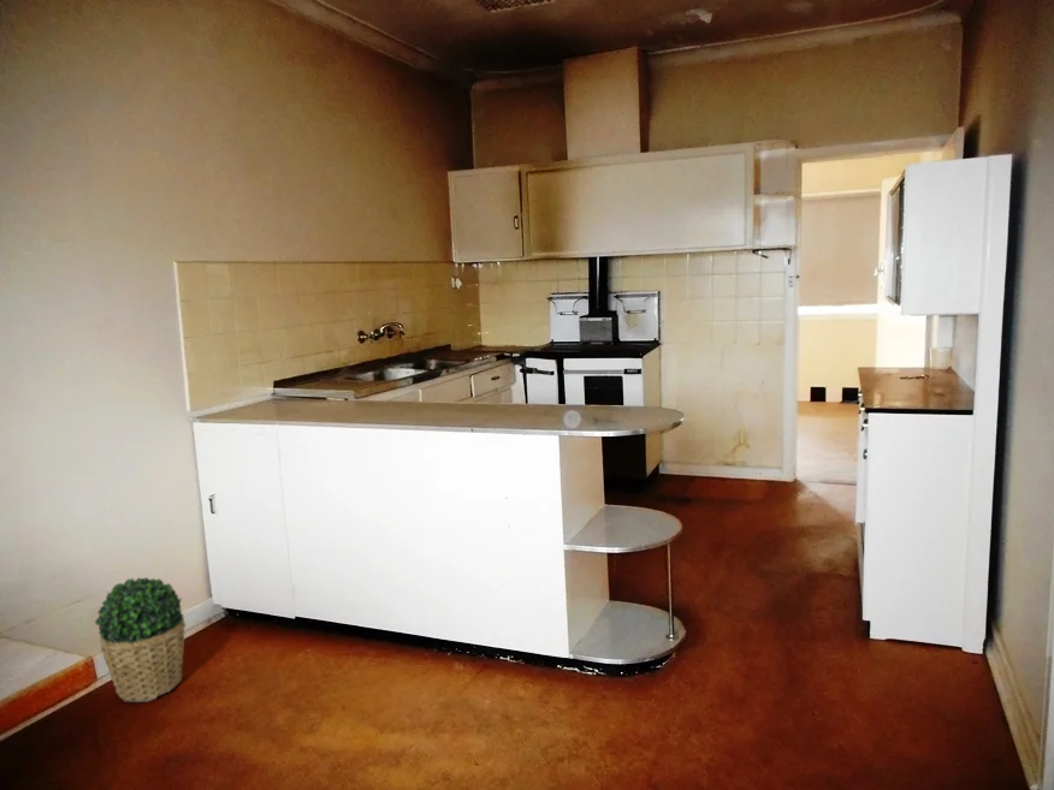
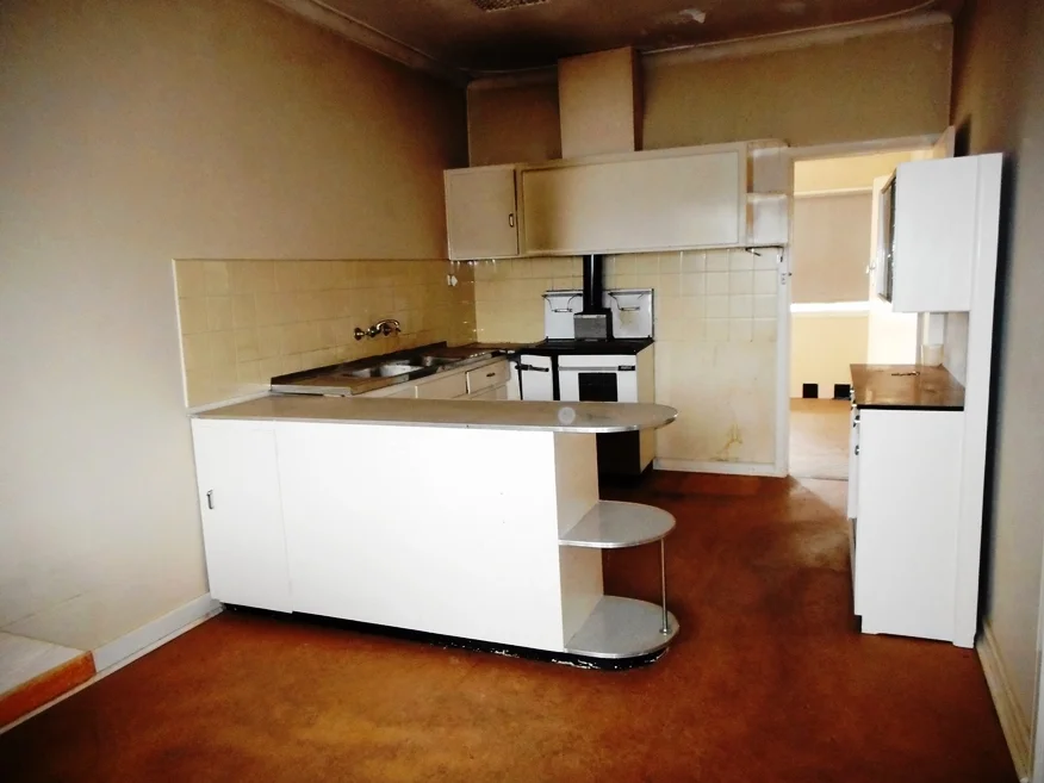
- potted plant [94,576,188,703]
